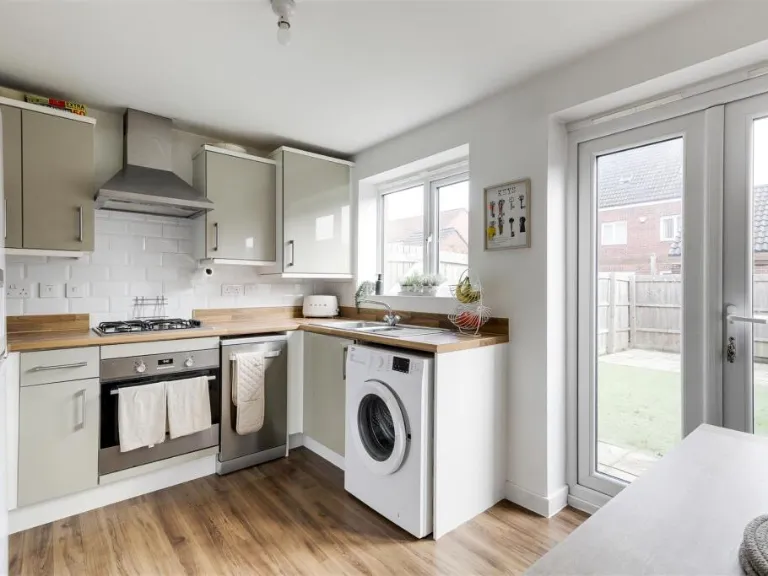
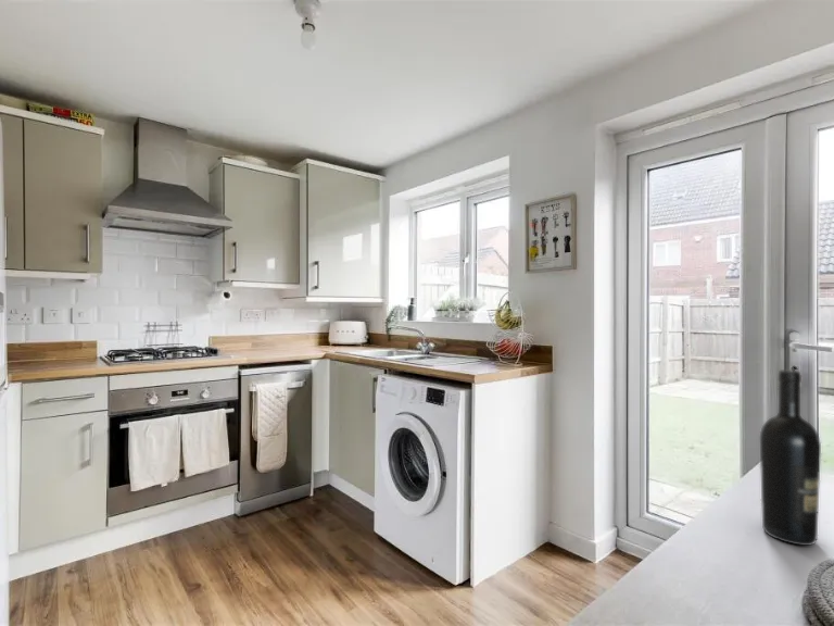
+ wine bottle [759,368,822,547]
